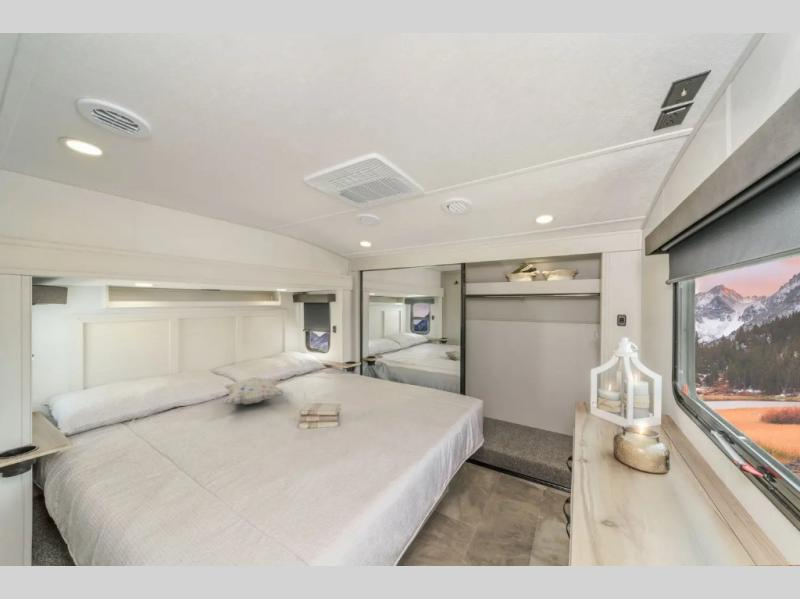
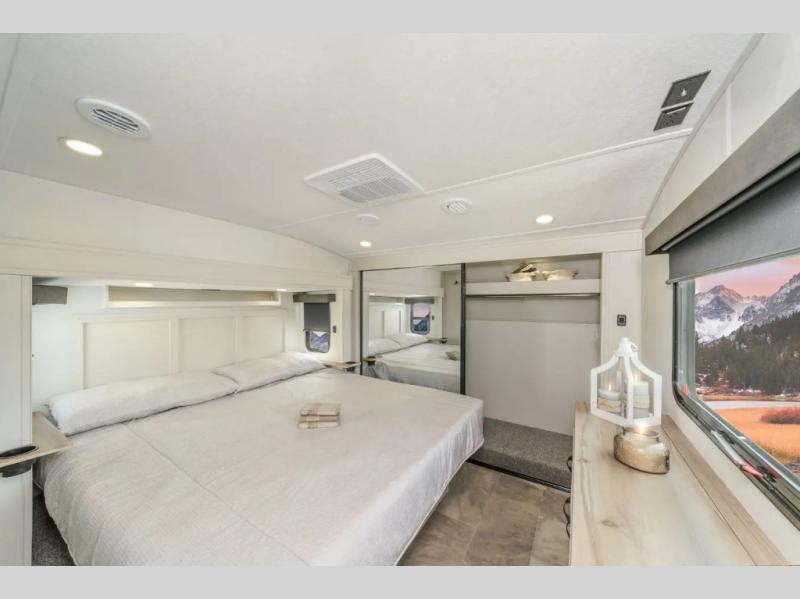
- decorative pillow [221,376,286,405]
